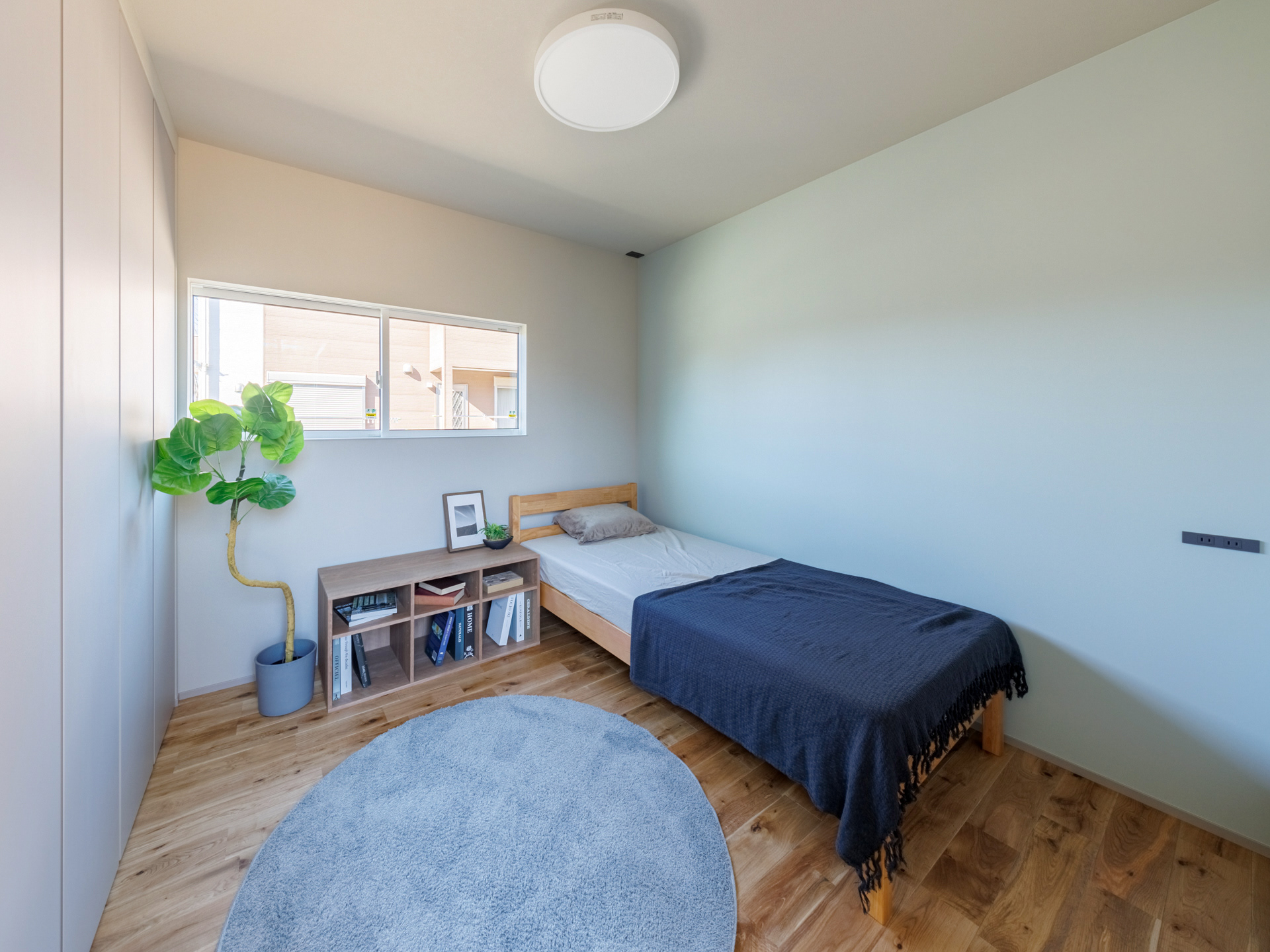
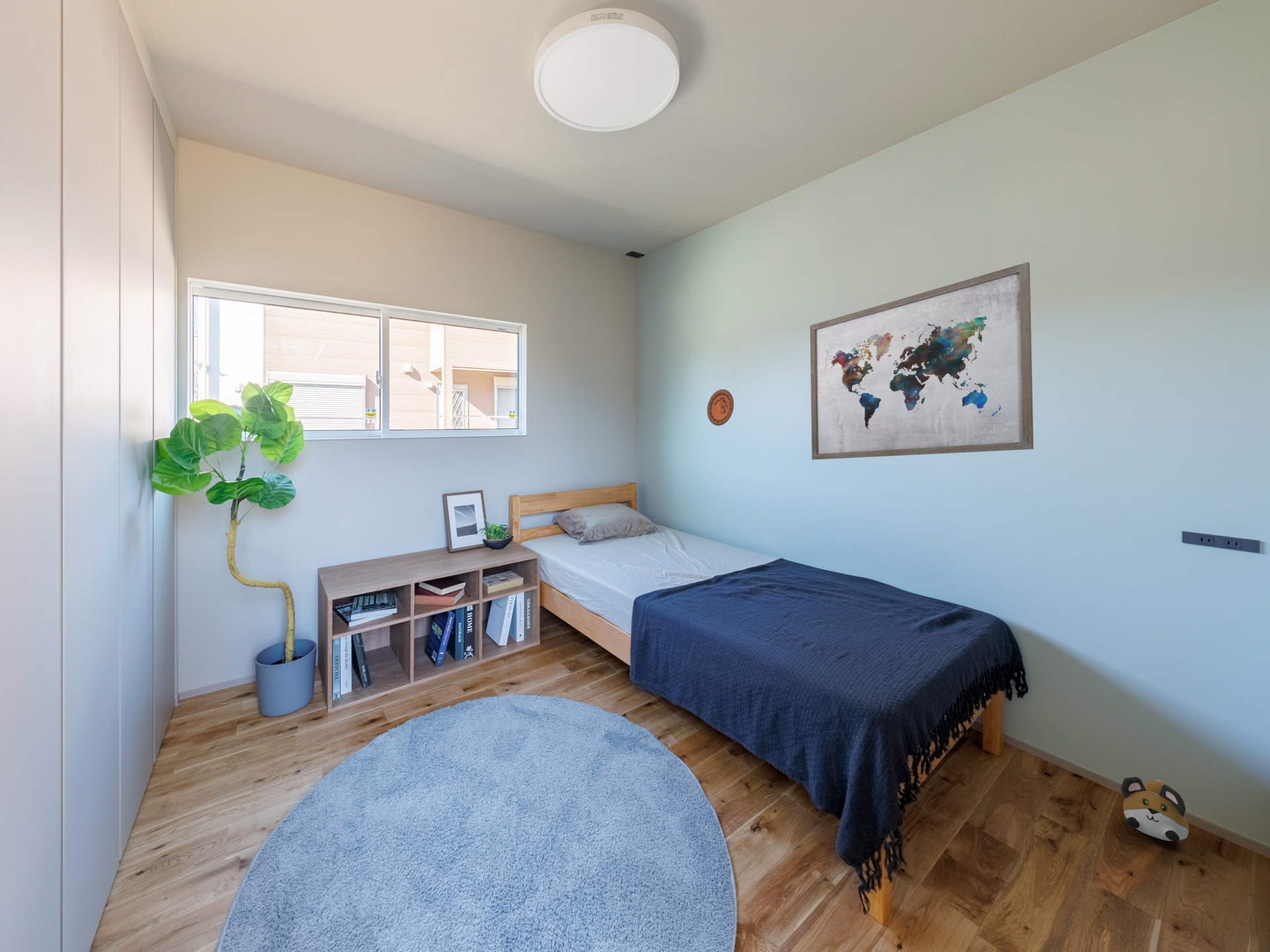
+ wall art [810,261,1034,460]
+ decorative plate [706,389,734,426]
+ plush toy [1120,776,1189,843]
